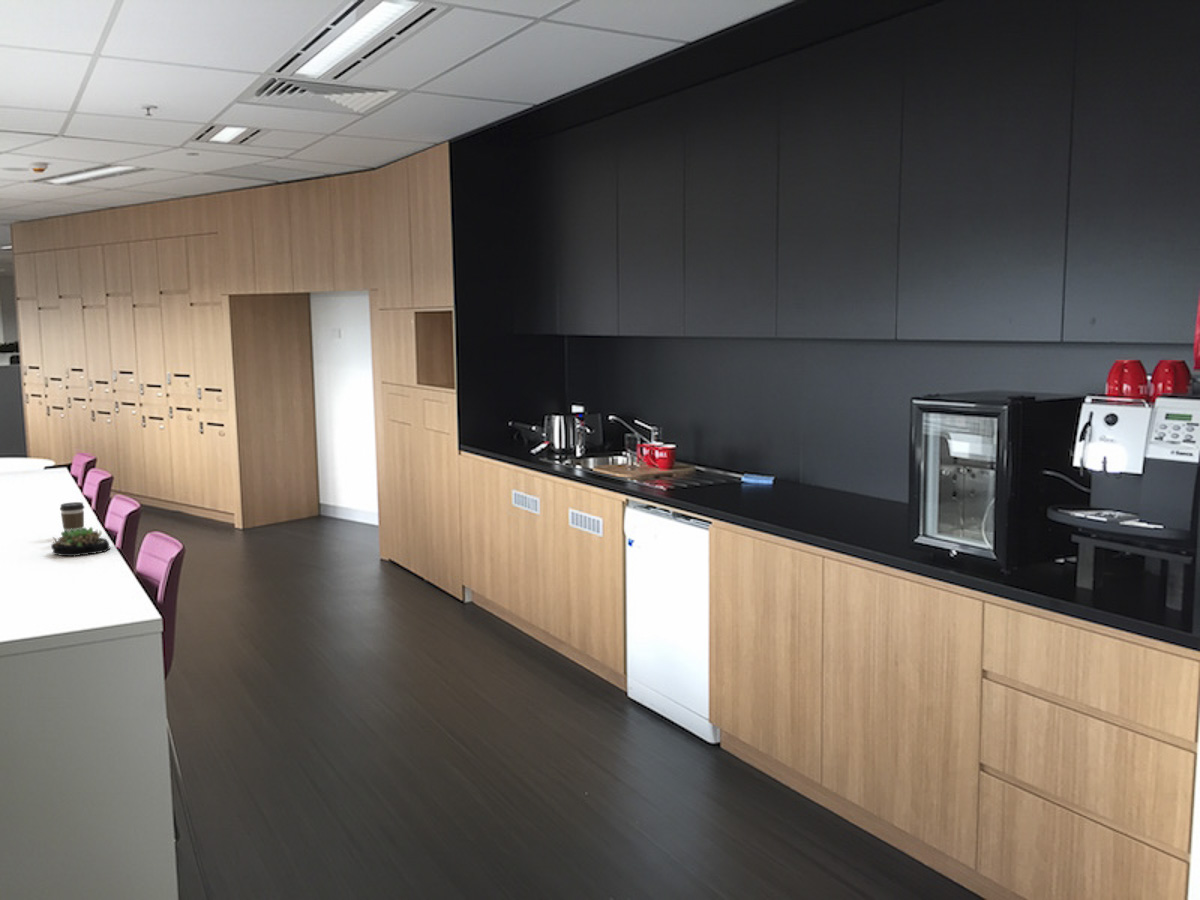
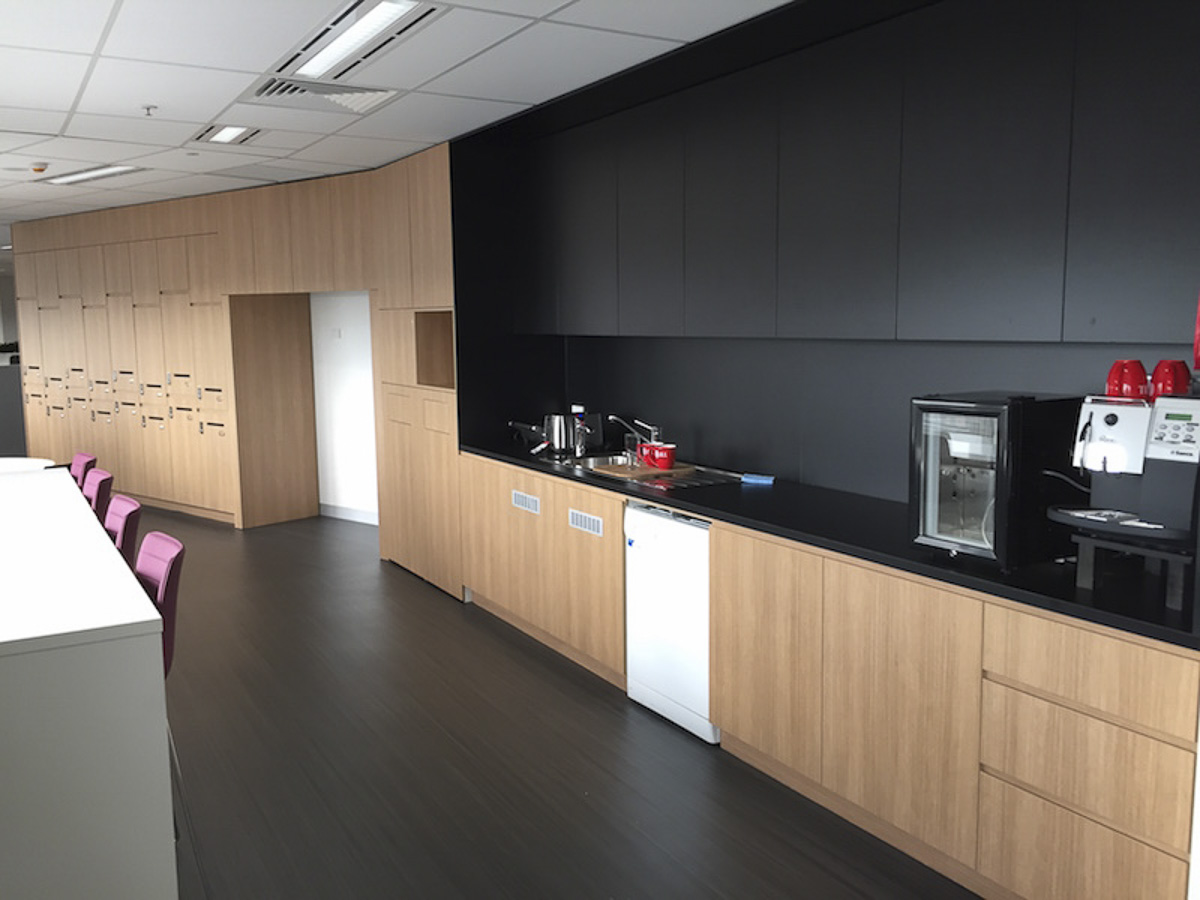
- coffee cup [59,501,85,532]
- succulent plant [50,526,111,557]
